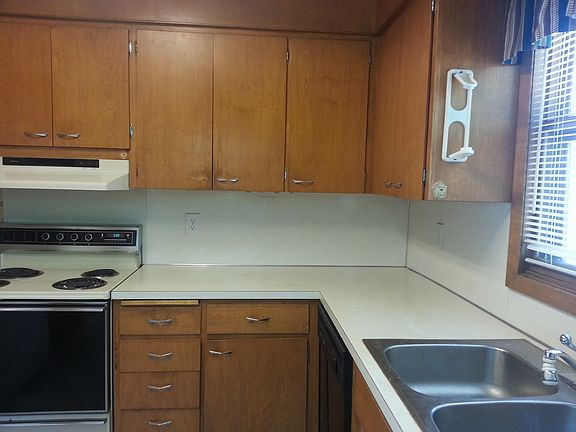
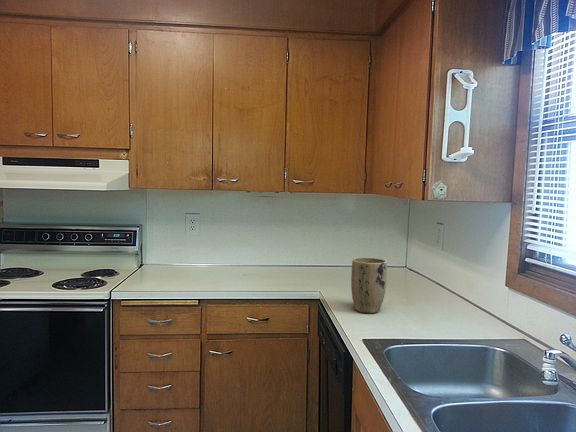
+ plant pot [350,257,388,314]
